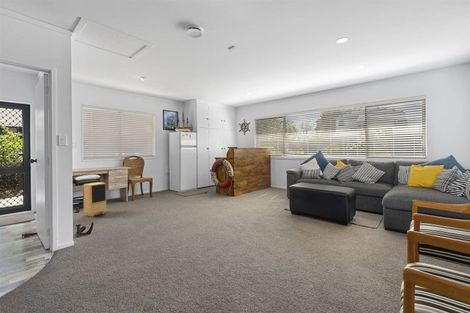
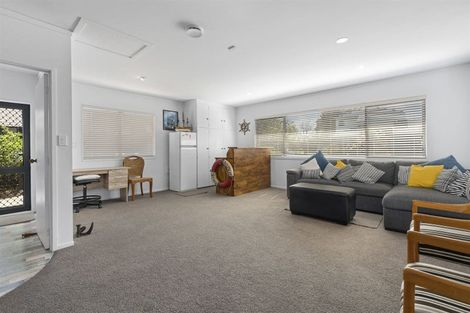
- speaker [83,181,107,218]
